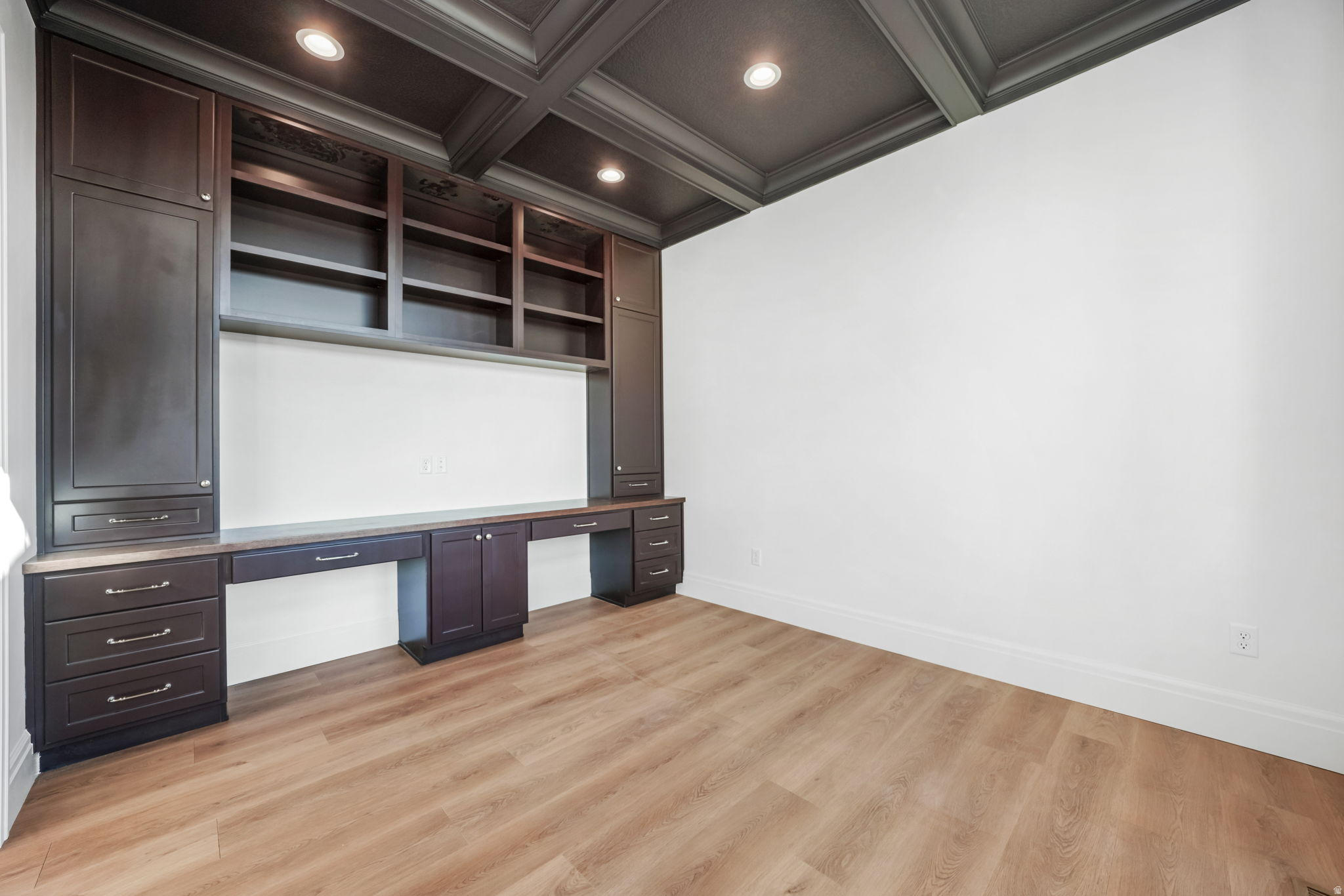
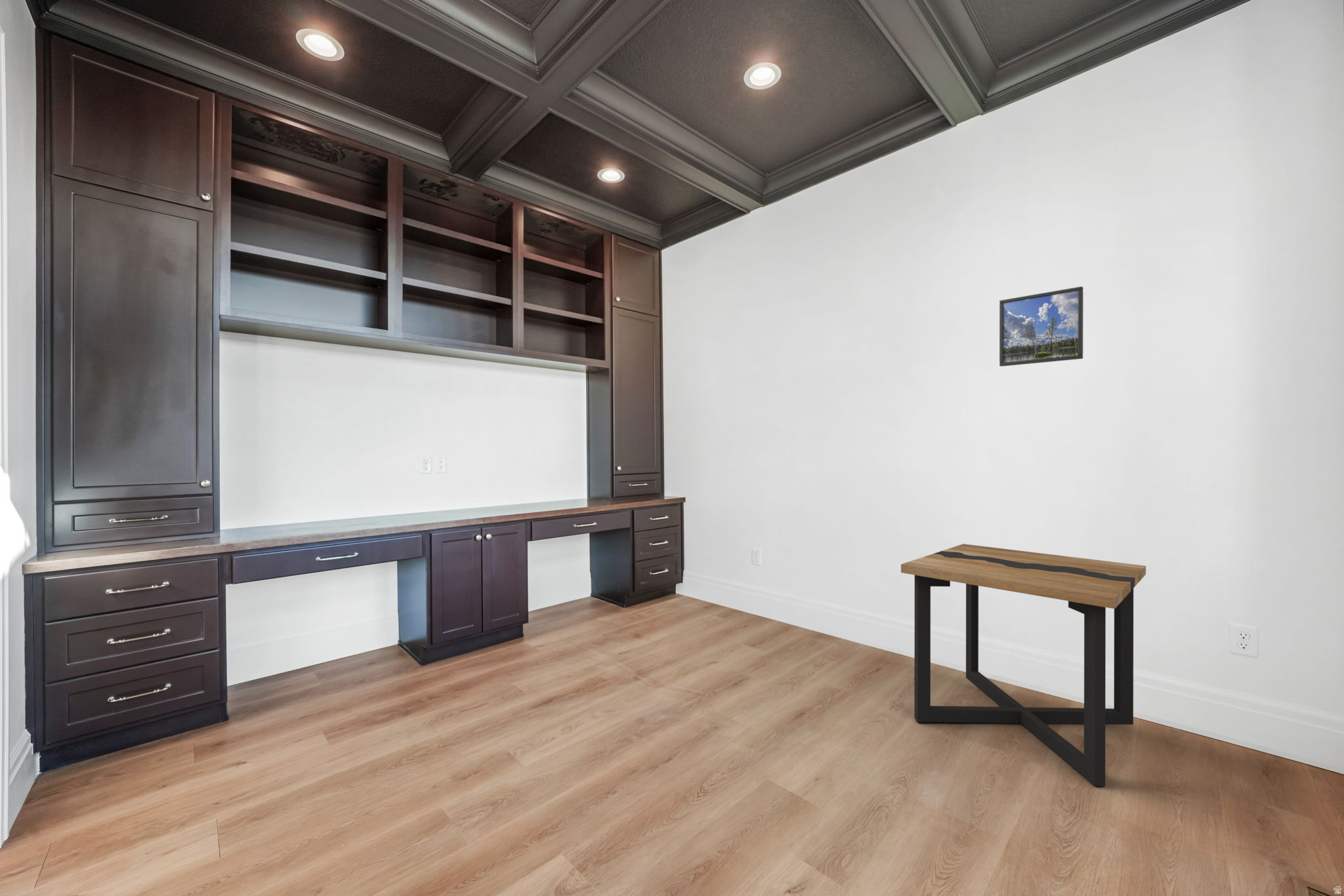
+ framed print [999,286,1084,367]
+ side table [900,543,1146,787]
